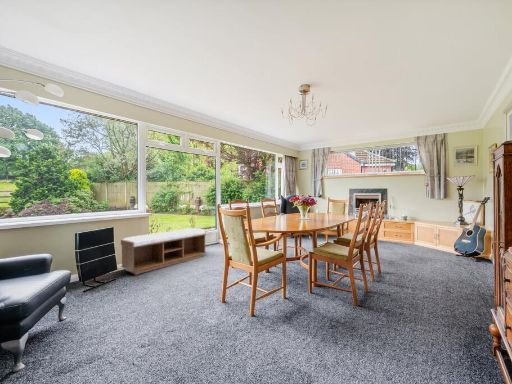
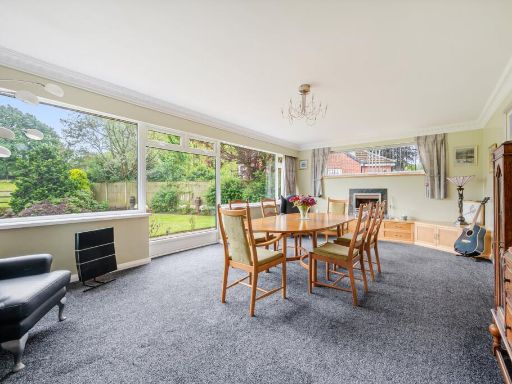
- bench [120,227,207,276]
